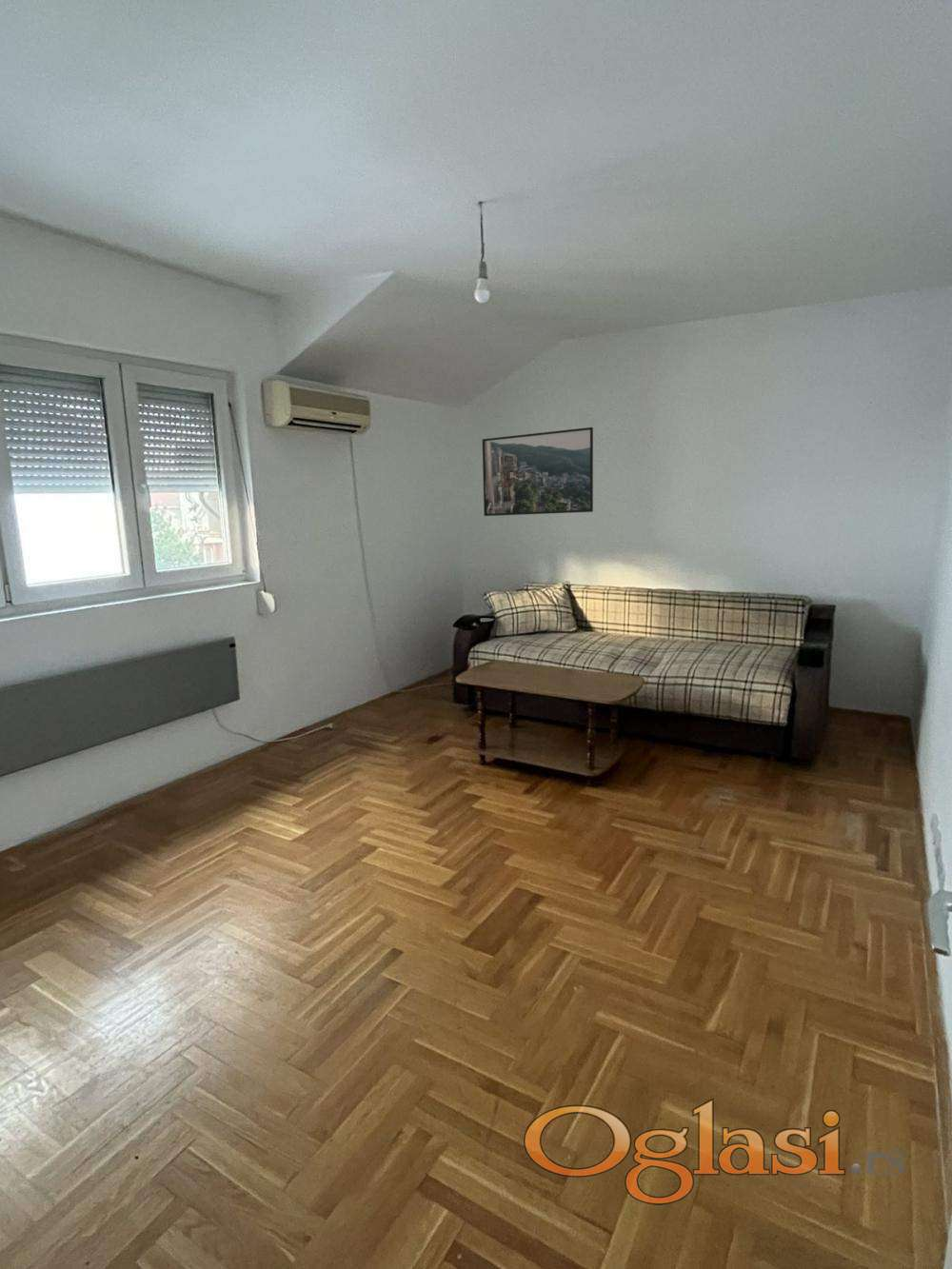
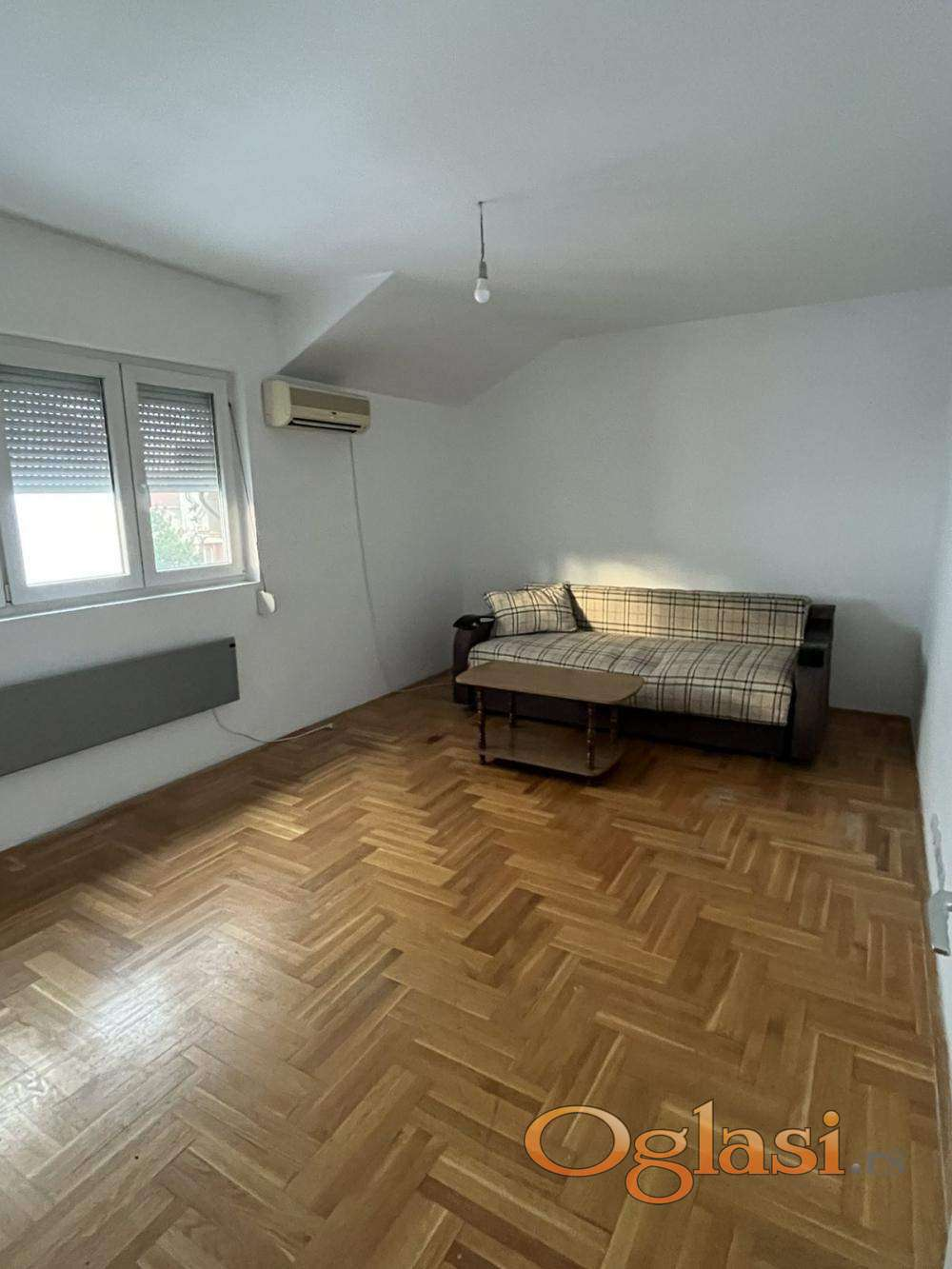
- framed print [482,426,594,517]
